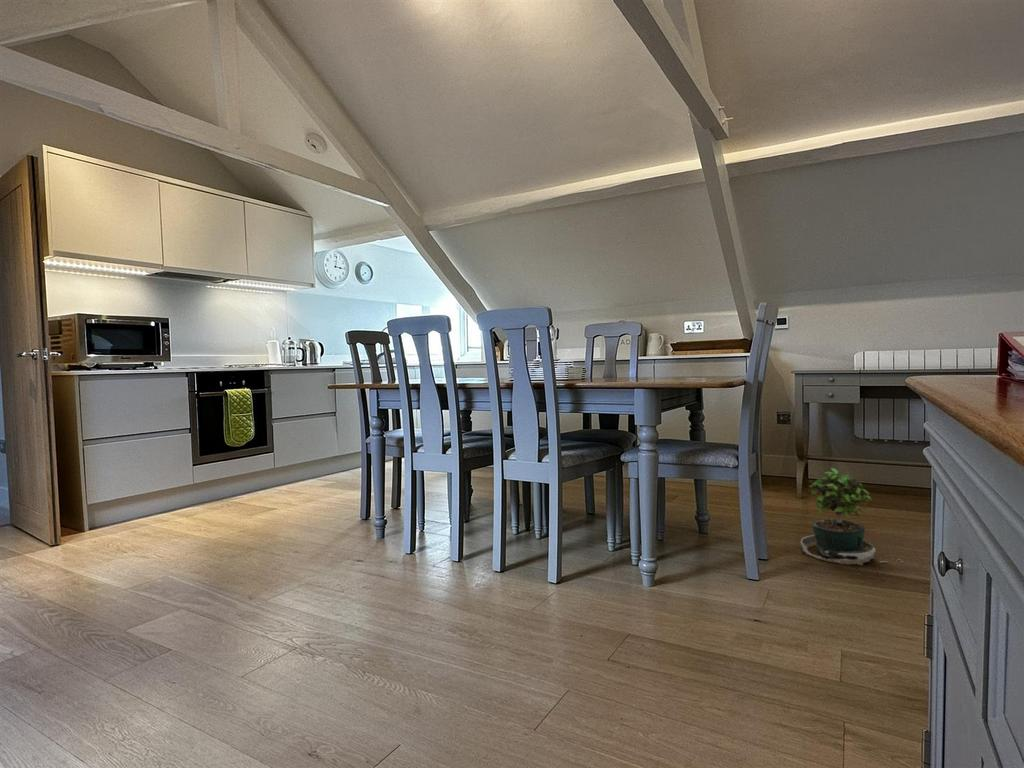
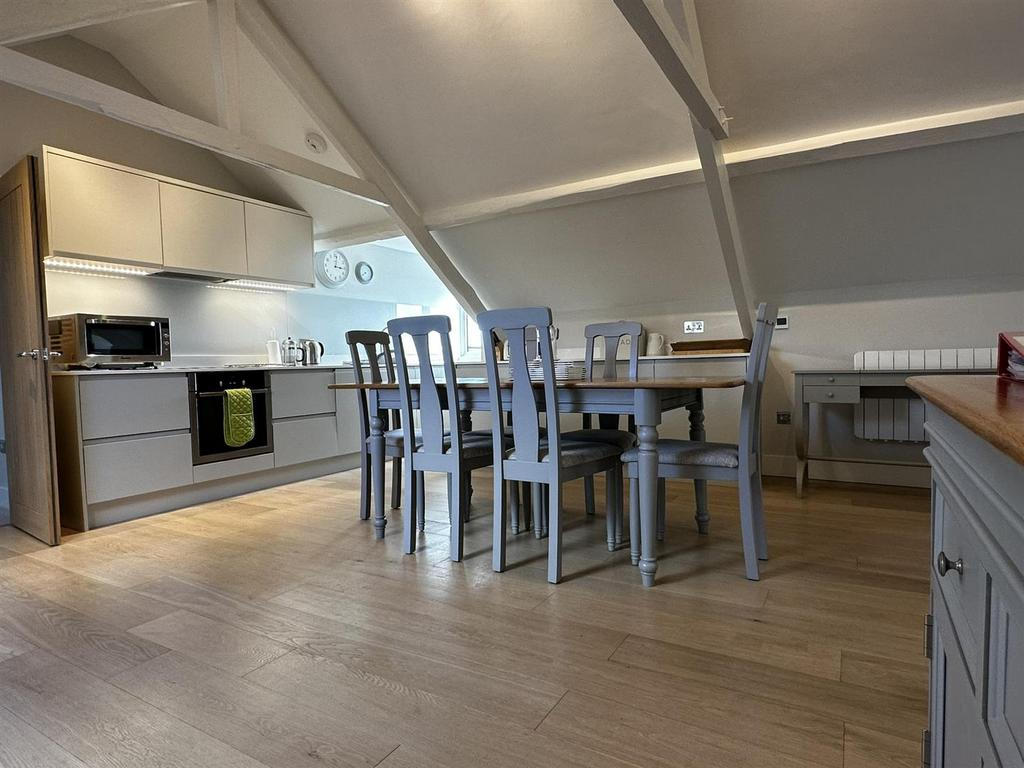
- potted plant [799,467,904,566]
